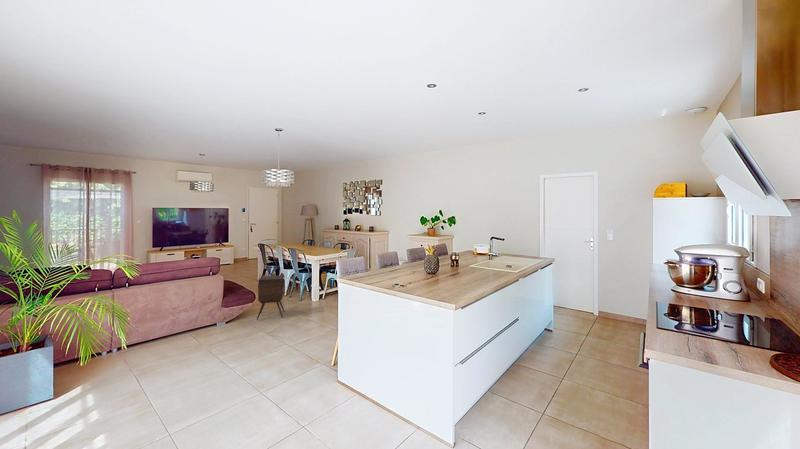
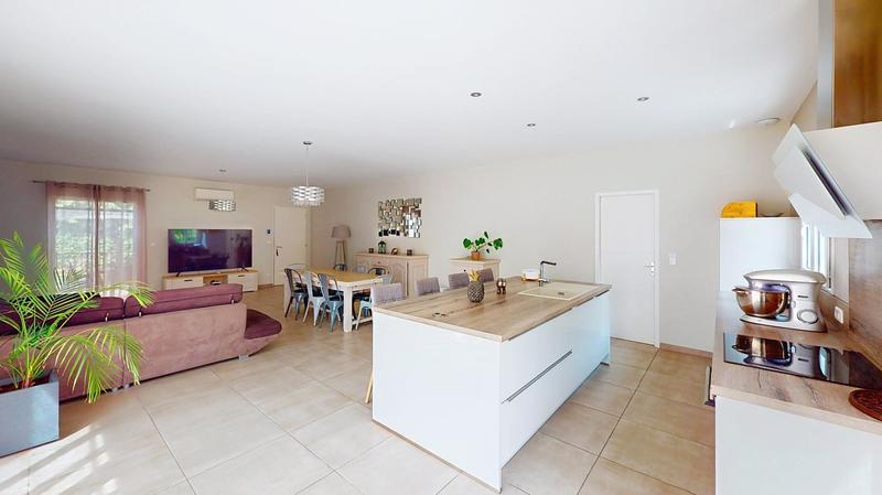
- side table [256,275,285,321]
